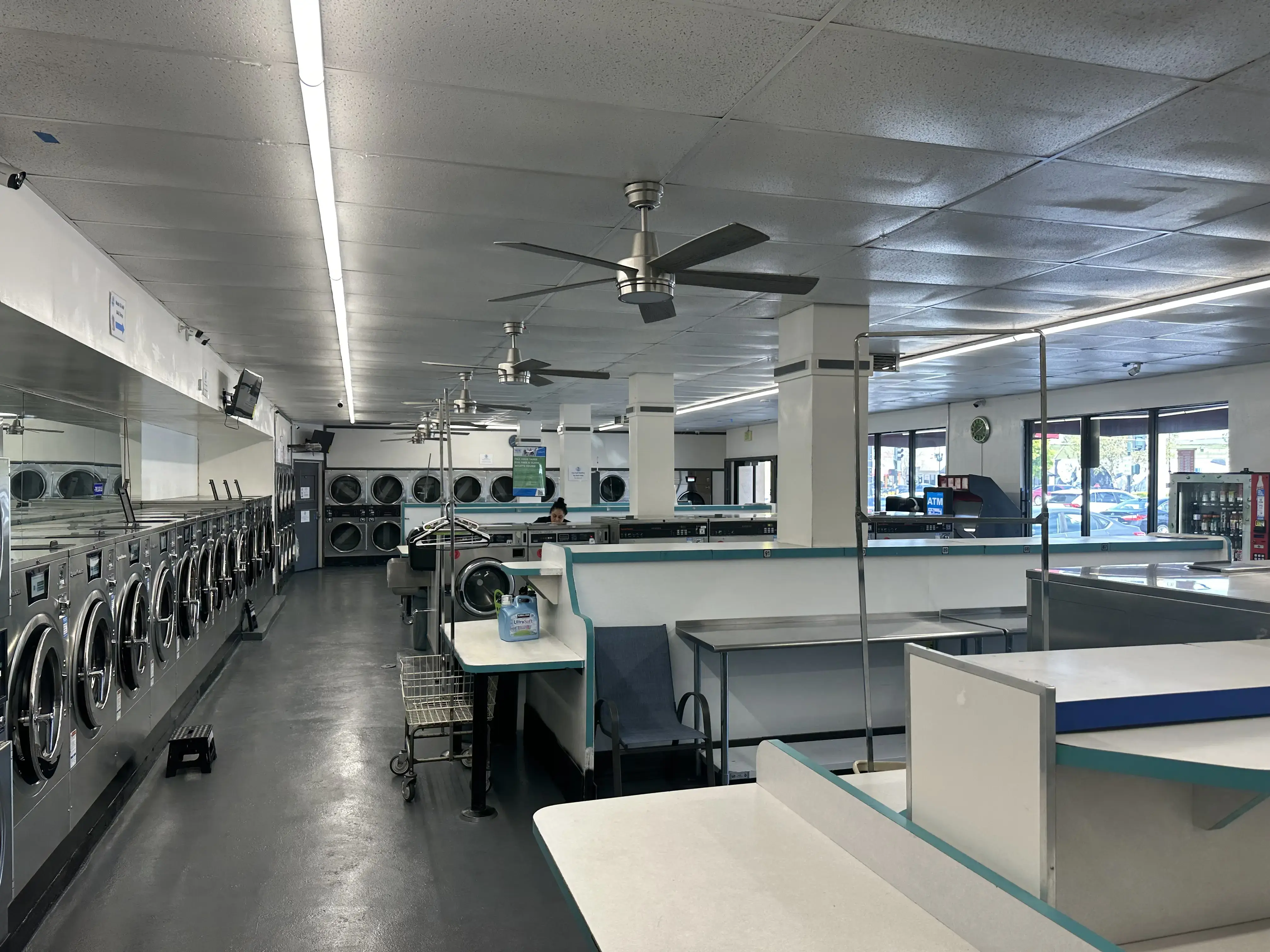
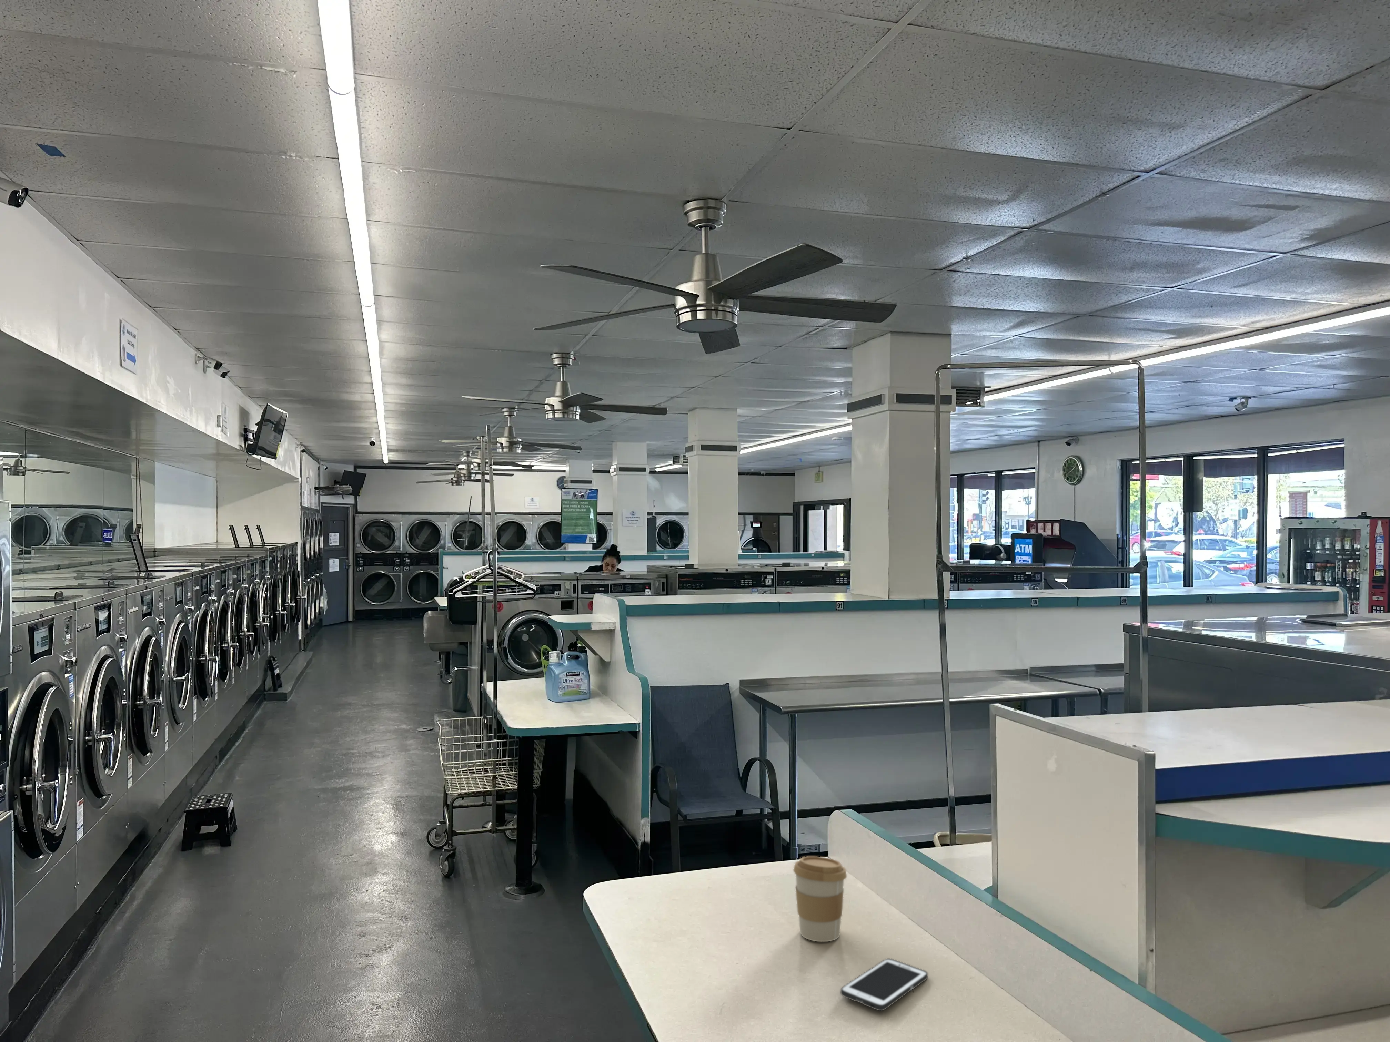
+ cell phone [841,958,928,1011]
+ coffee cup [792,856,847,942]
